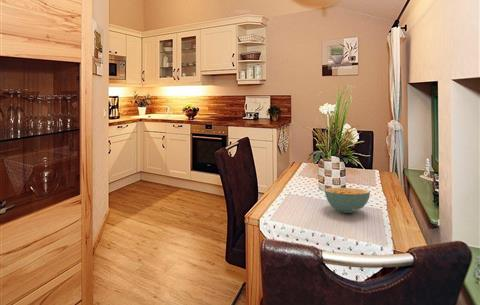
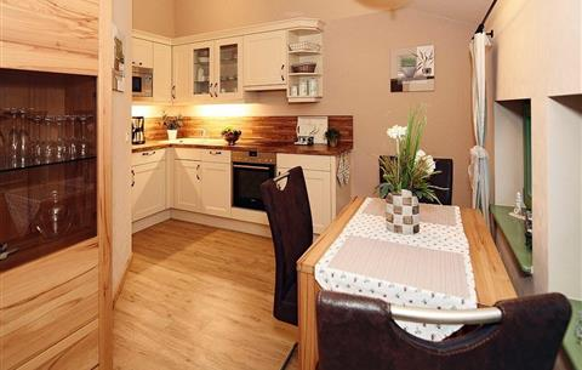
- cereal bowl [324,187,371,214]
